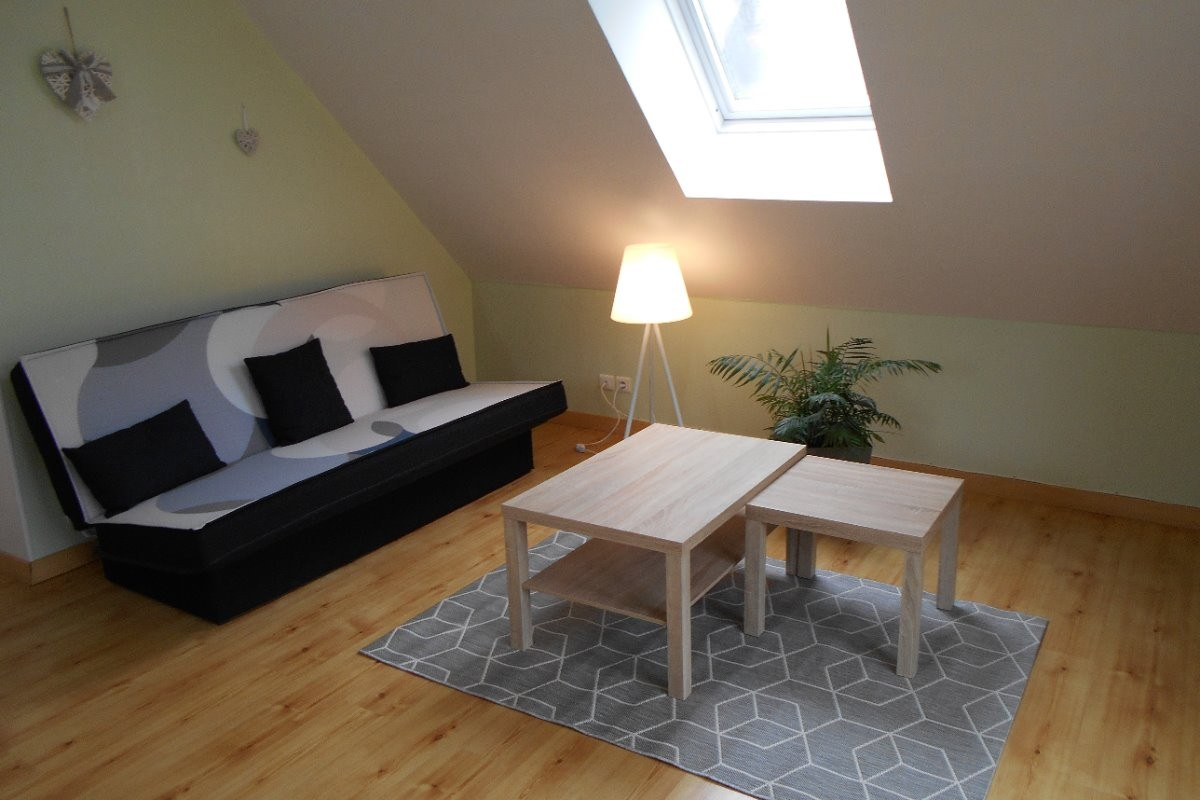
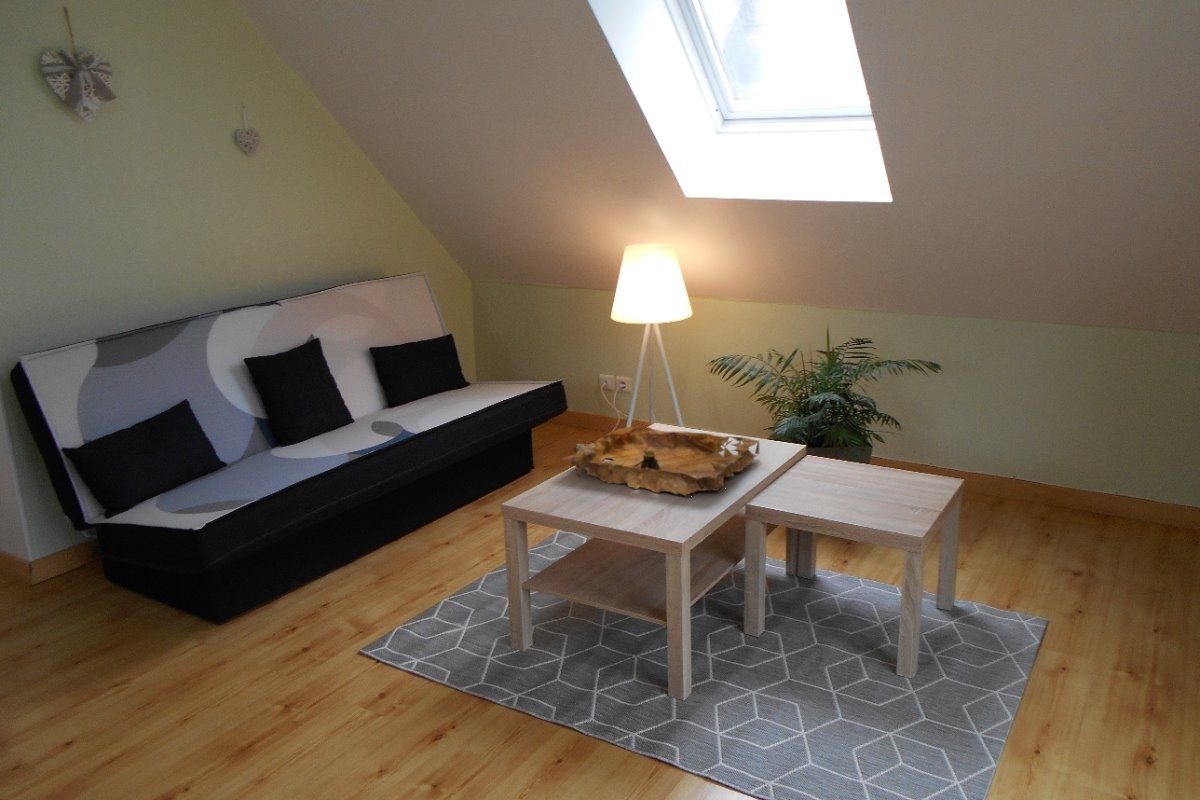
+ decorative tray [561,425,761,497]
